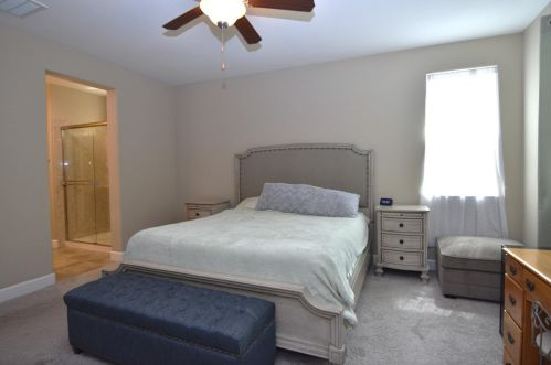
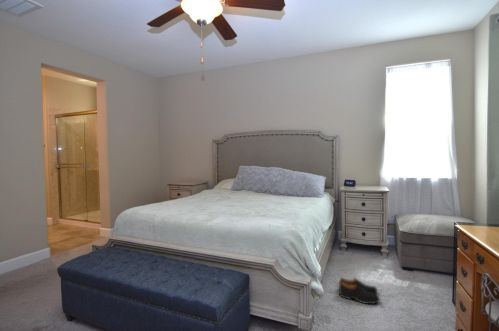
+ shoes [338,276,381,305]
